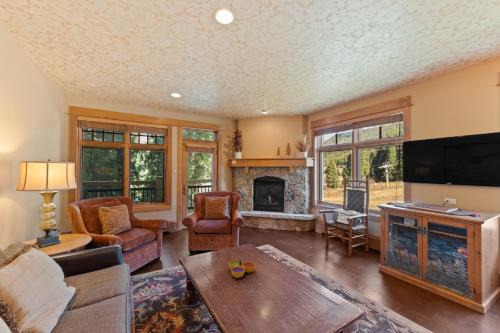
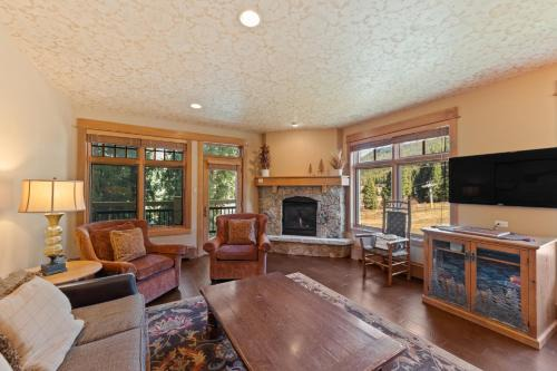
- decorative bowl [228,259,256,279]
